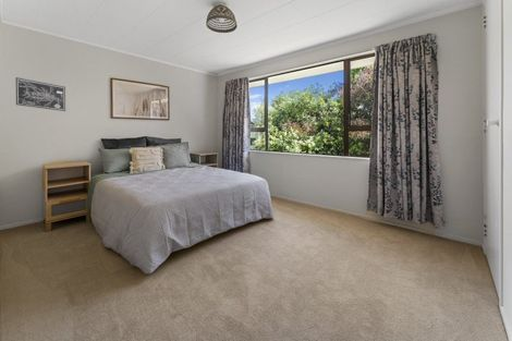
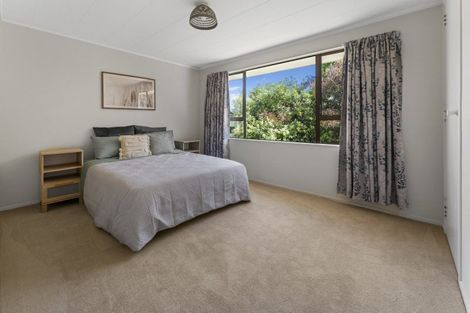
- wall art [15,76,66,112]
